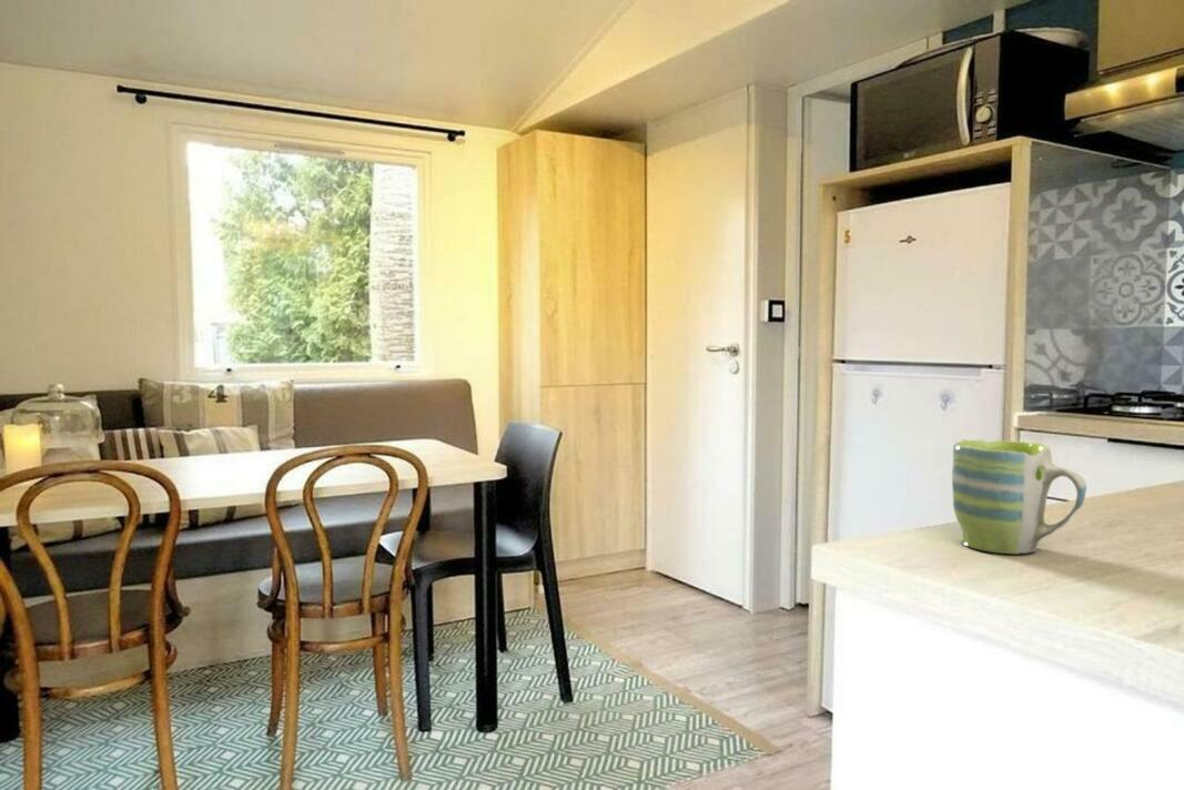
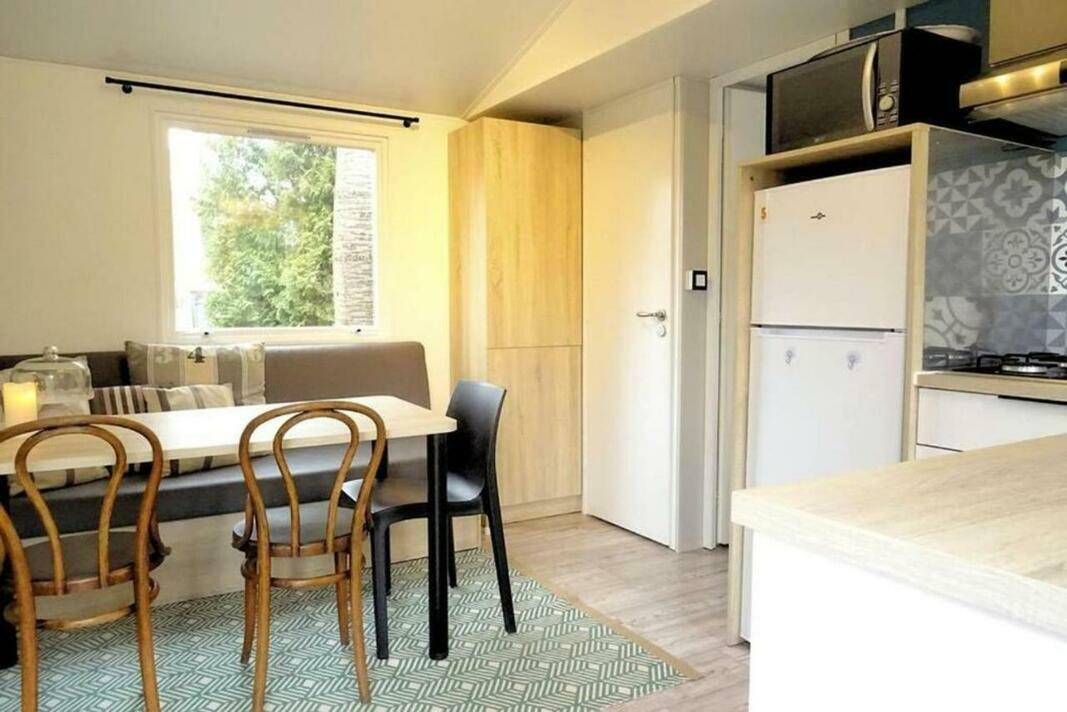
- mug [951,438,1087,555]
